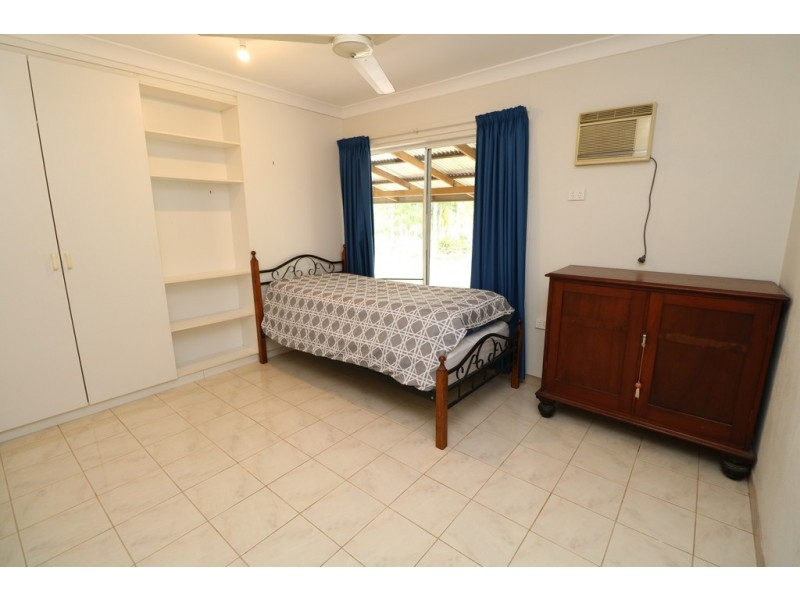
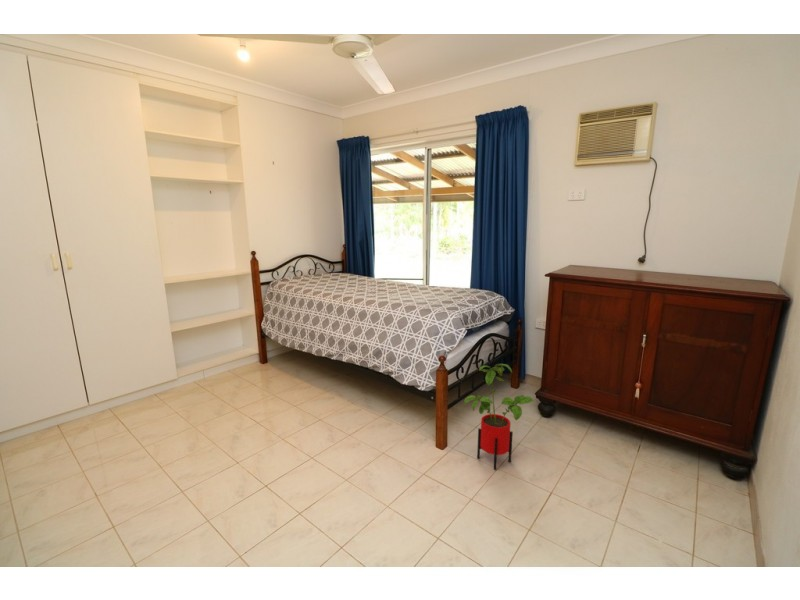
+ house plant [463,363,535,471]
